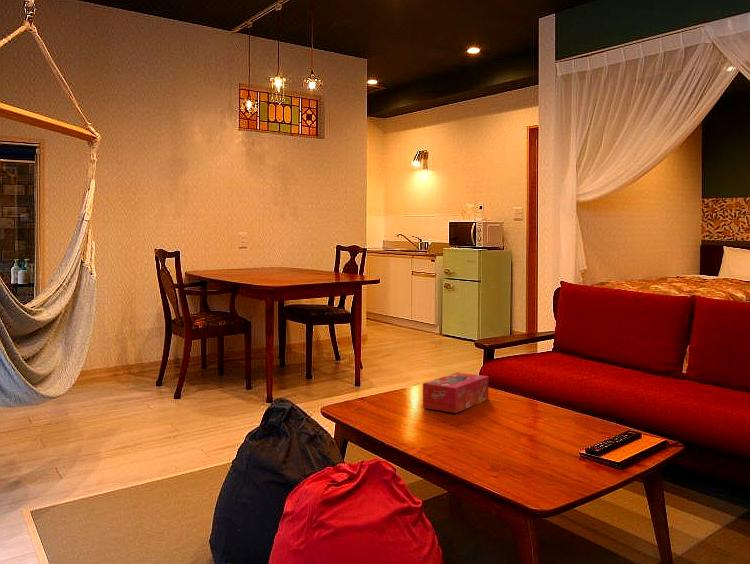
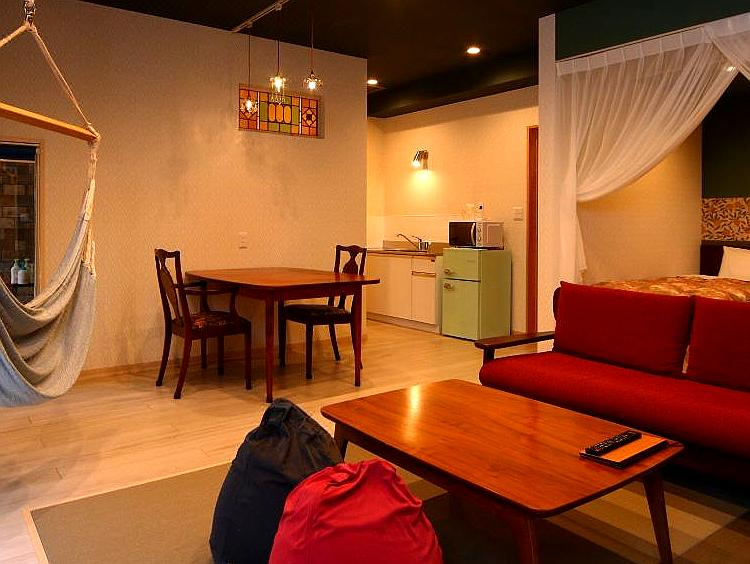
- tissue box [422,372,489,414]
